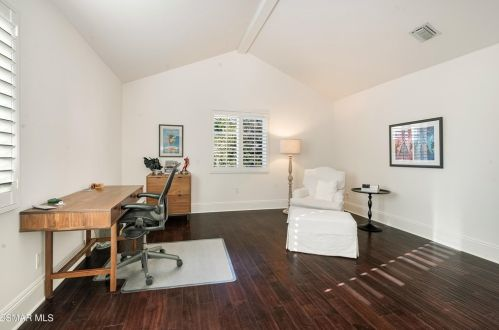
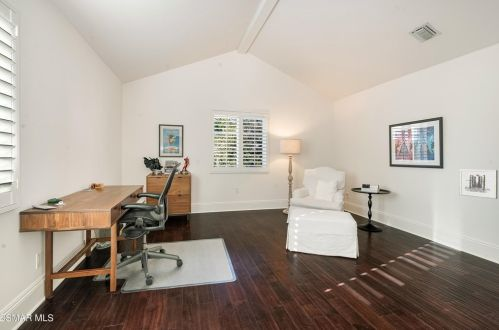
+ wall art [458,169,499,200]
